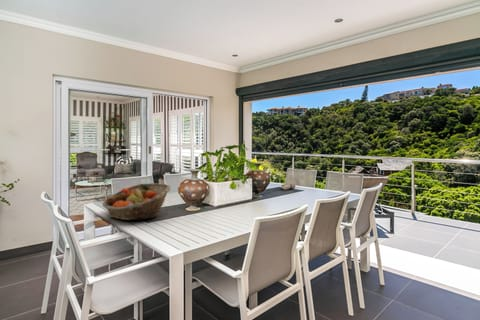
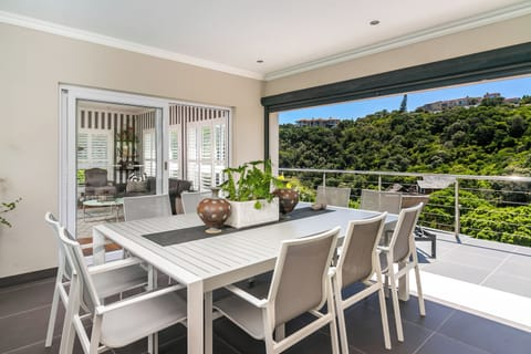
- fruit basket [101,182,172,221]
